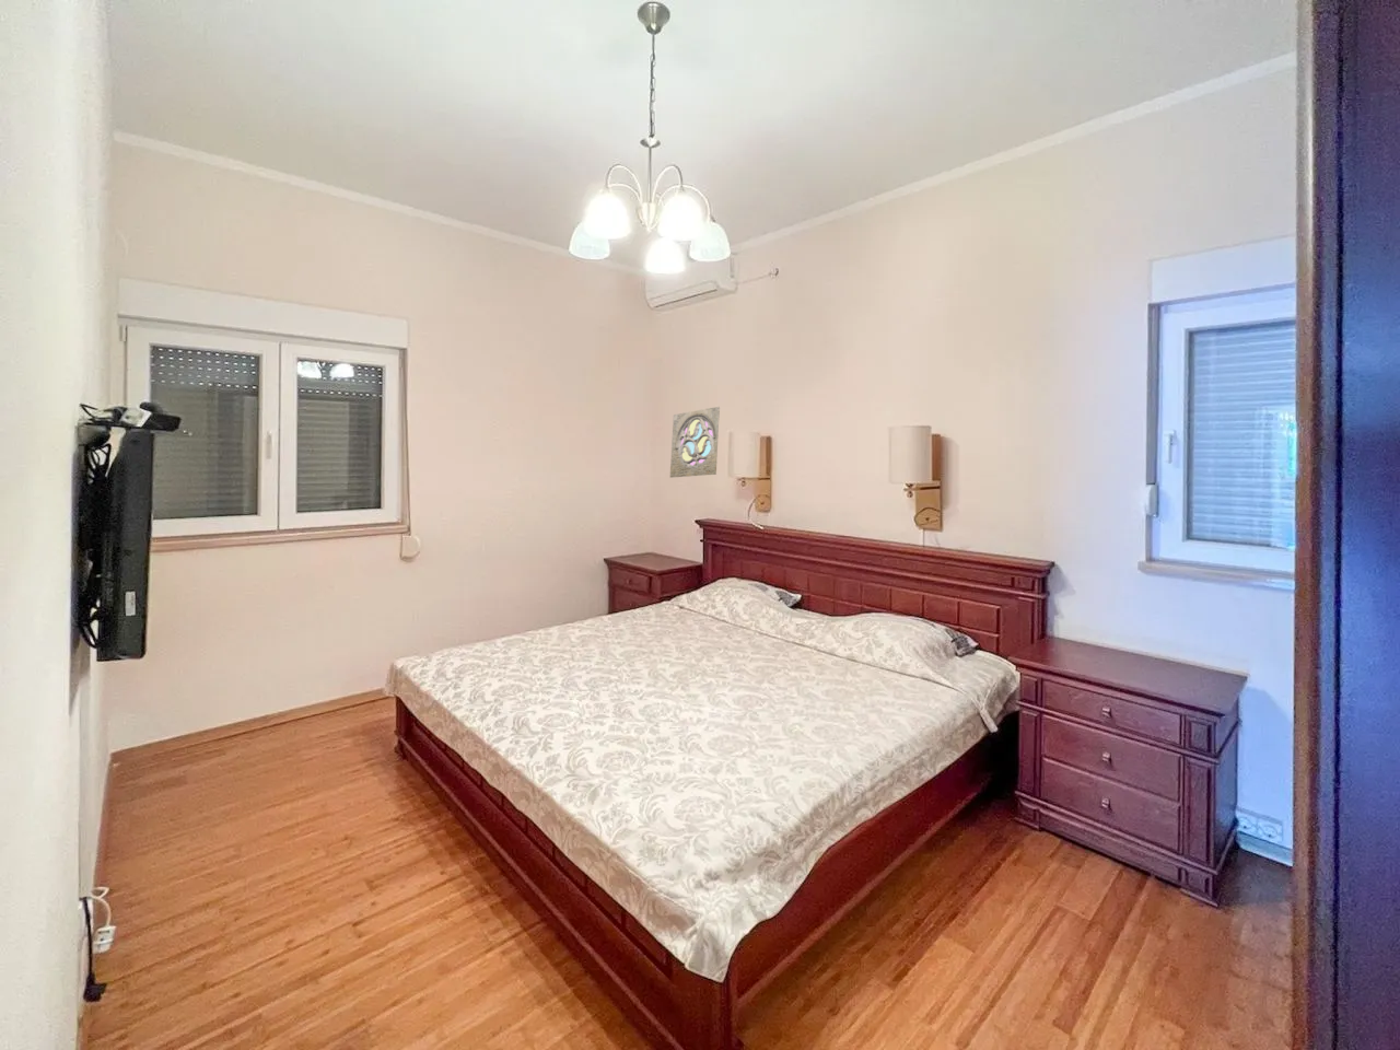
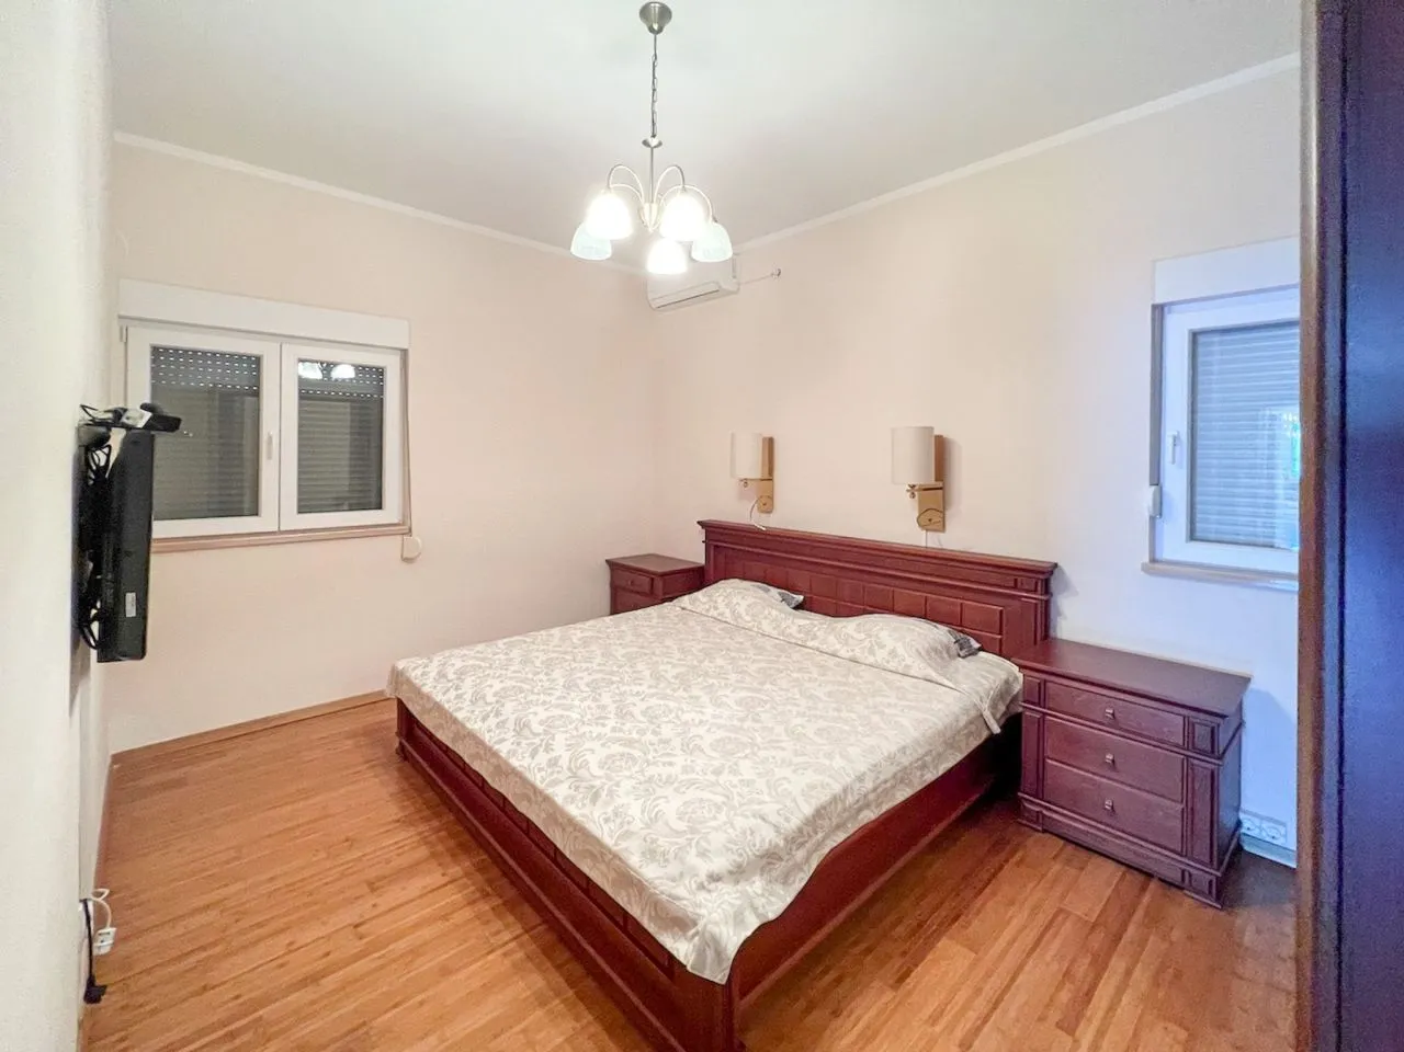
- wall ornament [669,406,721,479]
